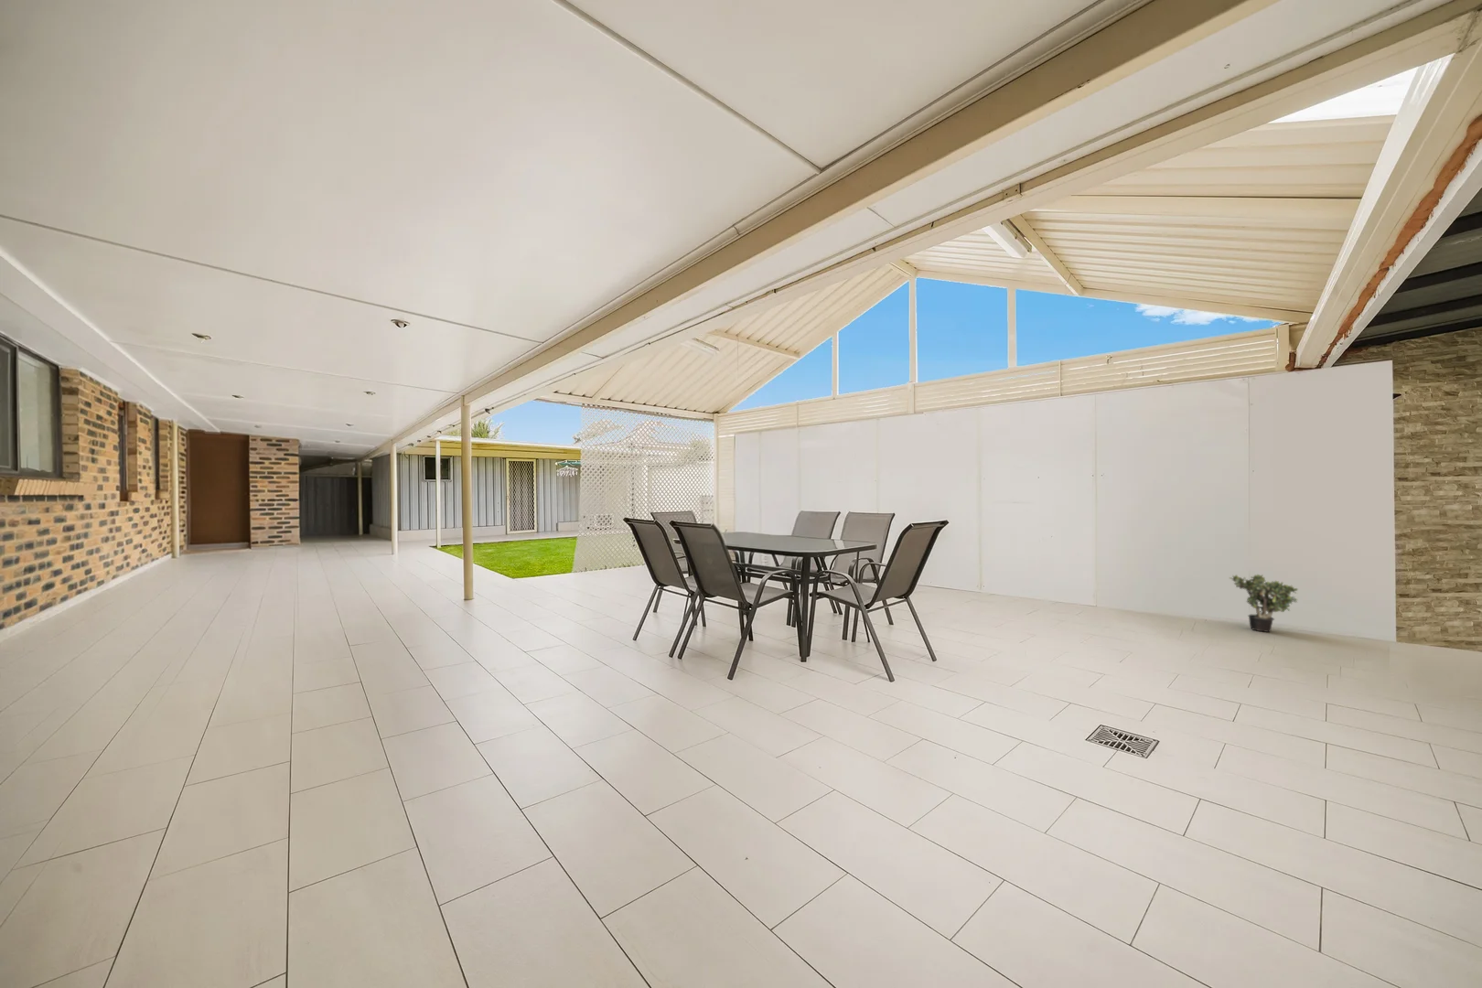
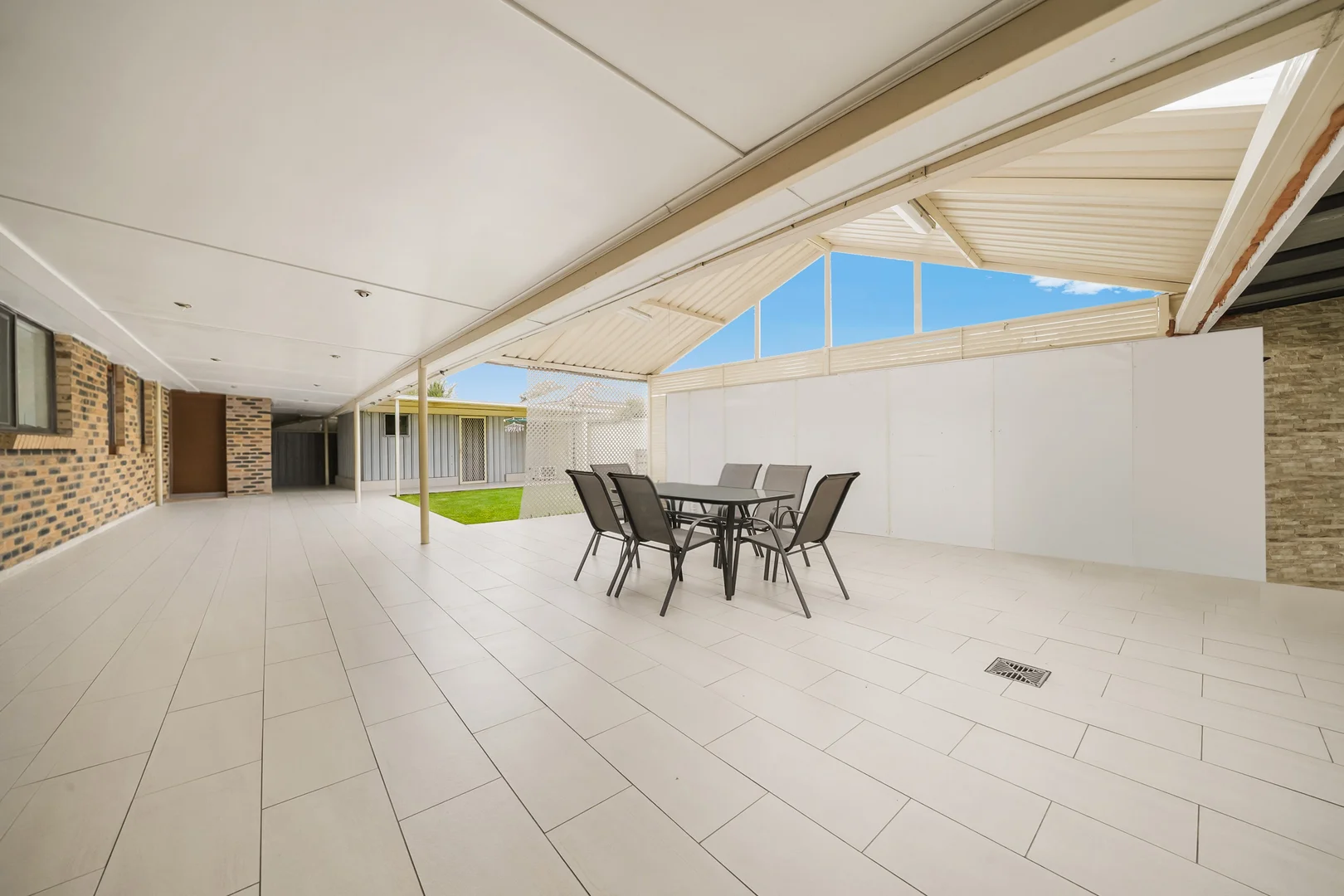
- potted plant [1227,573,1299,633]
